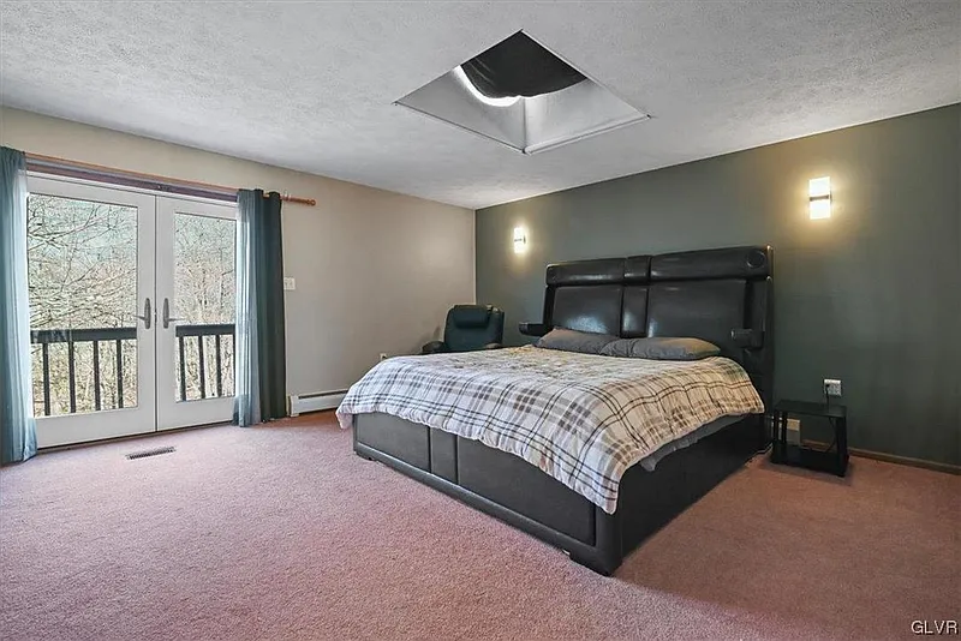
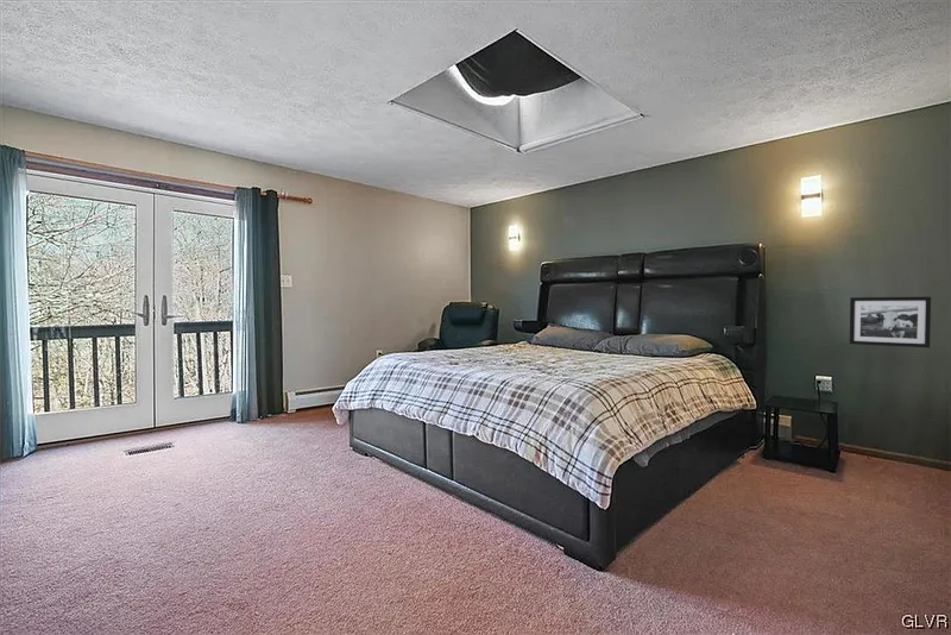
+ picture frame [849,296,932,348]
